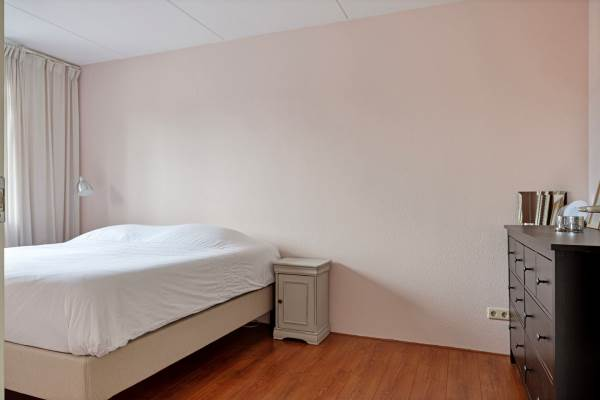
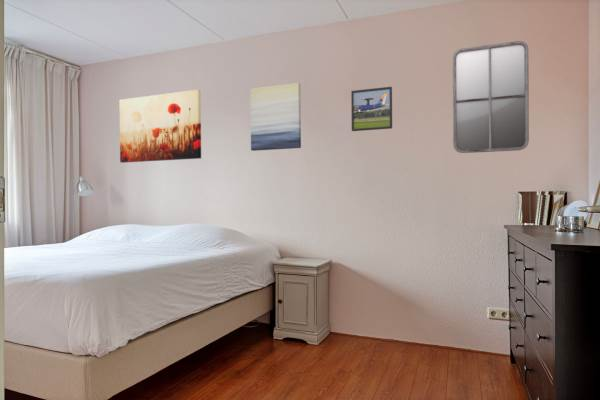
+ wall art [249,82,302,152]
+ wall art [119,89,202,164]
+ home mirror [452,40,530,154]
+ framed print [350,86,393,132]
